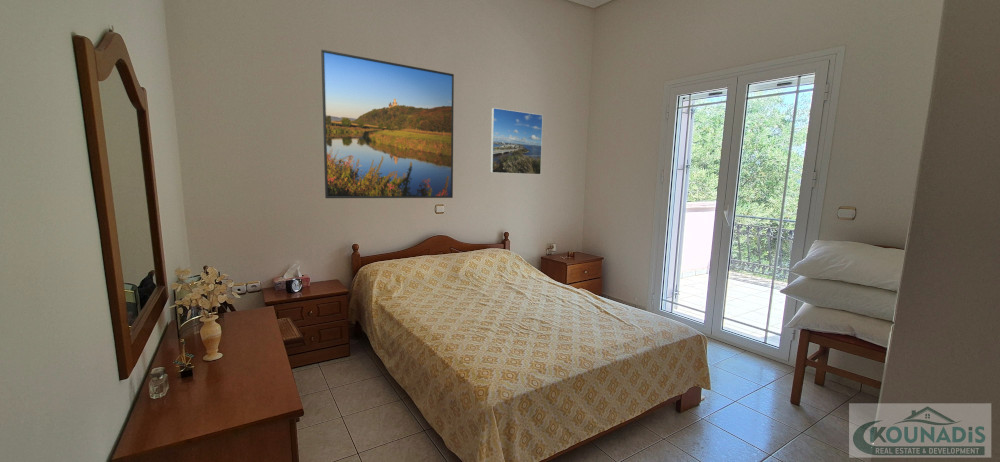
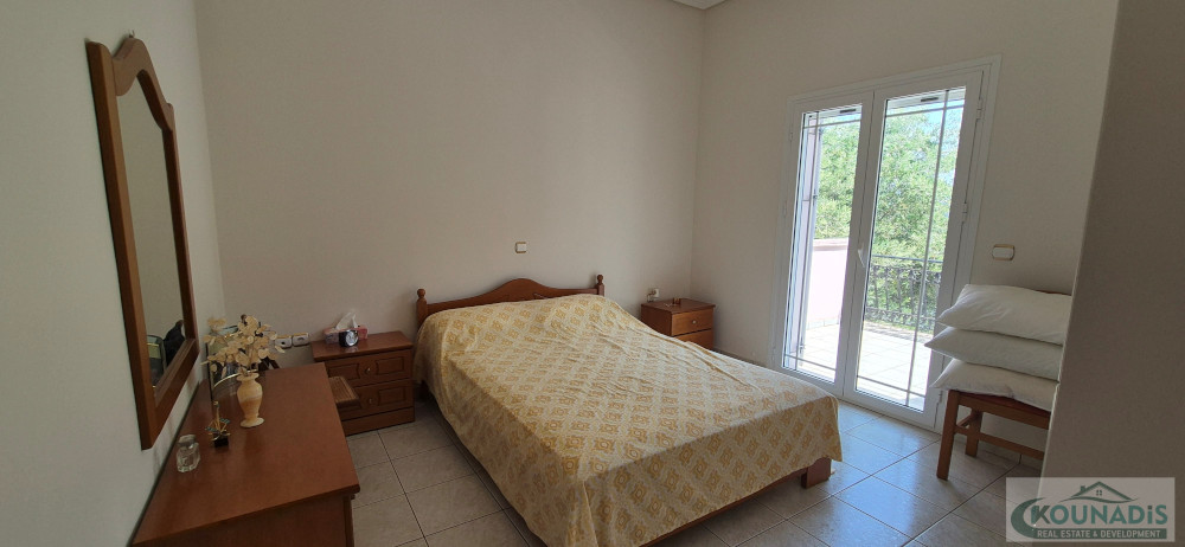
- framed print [320,49,455,199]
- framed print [489,107,544,176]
